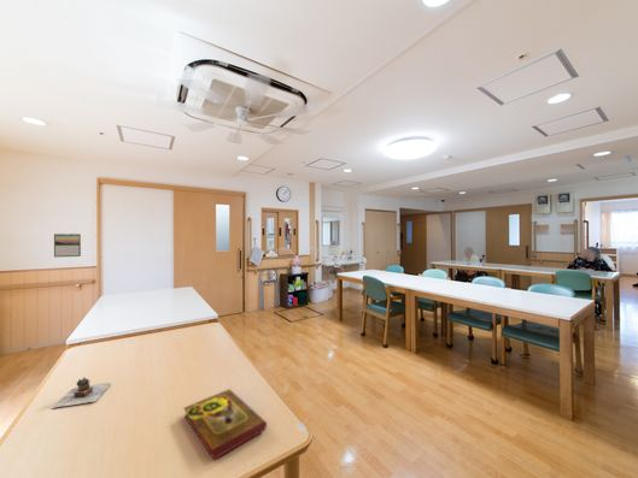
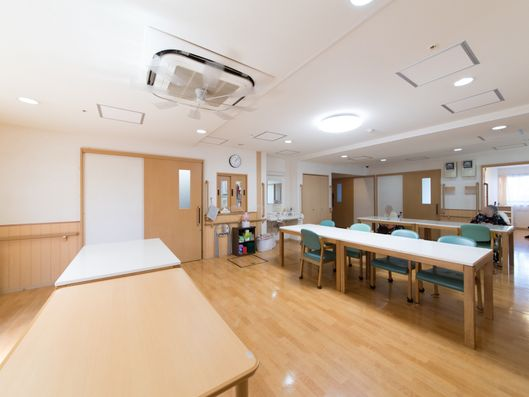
- teapot [52,376,111,409]
- calendar [53,232,82,259]
- book [182,388,268,461]
